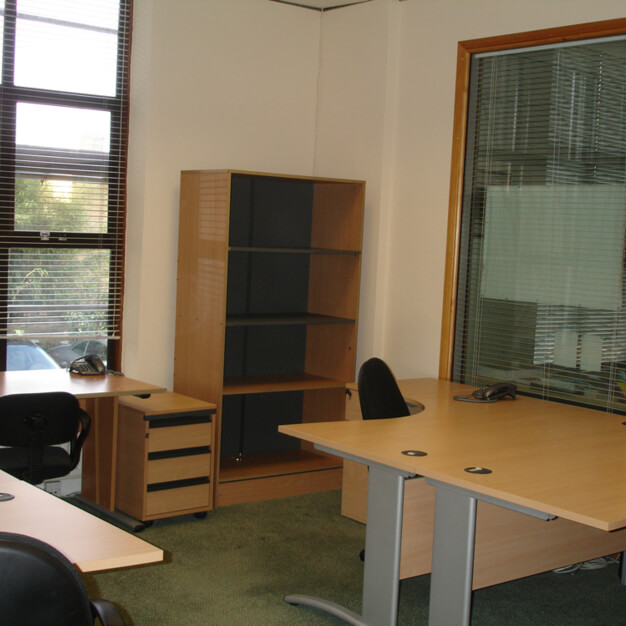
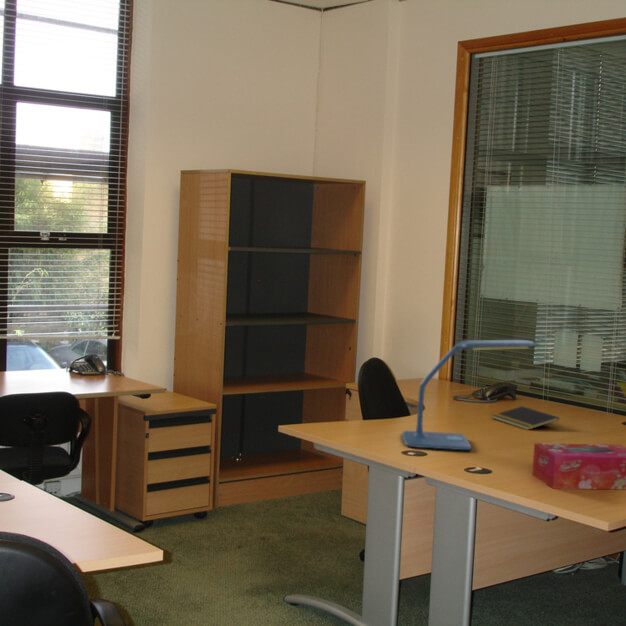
+ notepad [491,405,560,431]
+ tissue box [531,442,626,490]
+ desk lamp [401,339,536,451]
